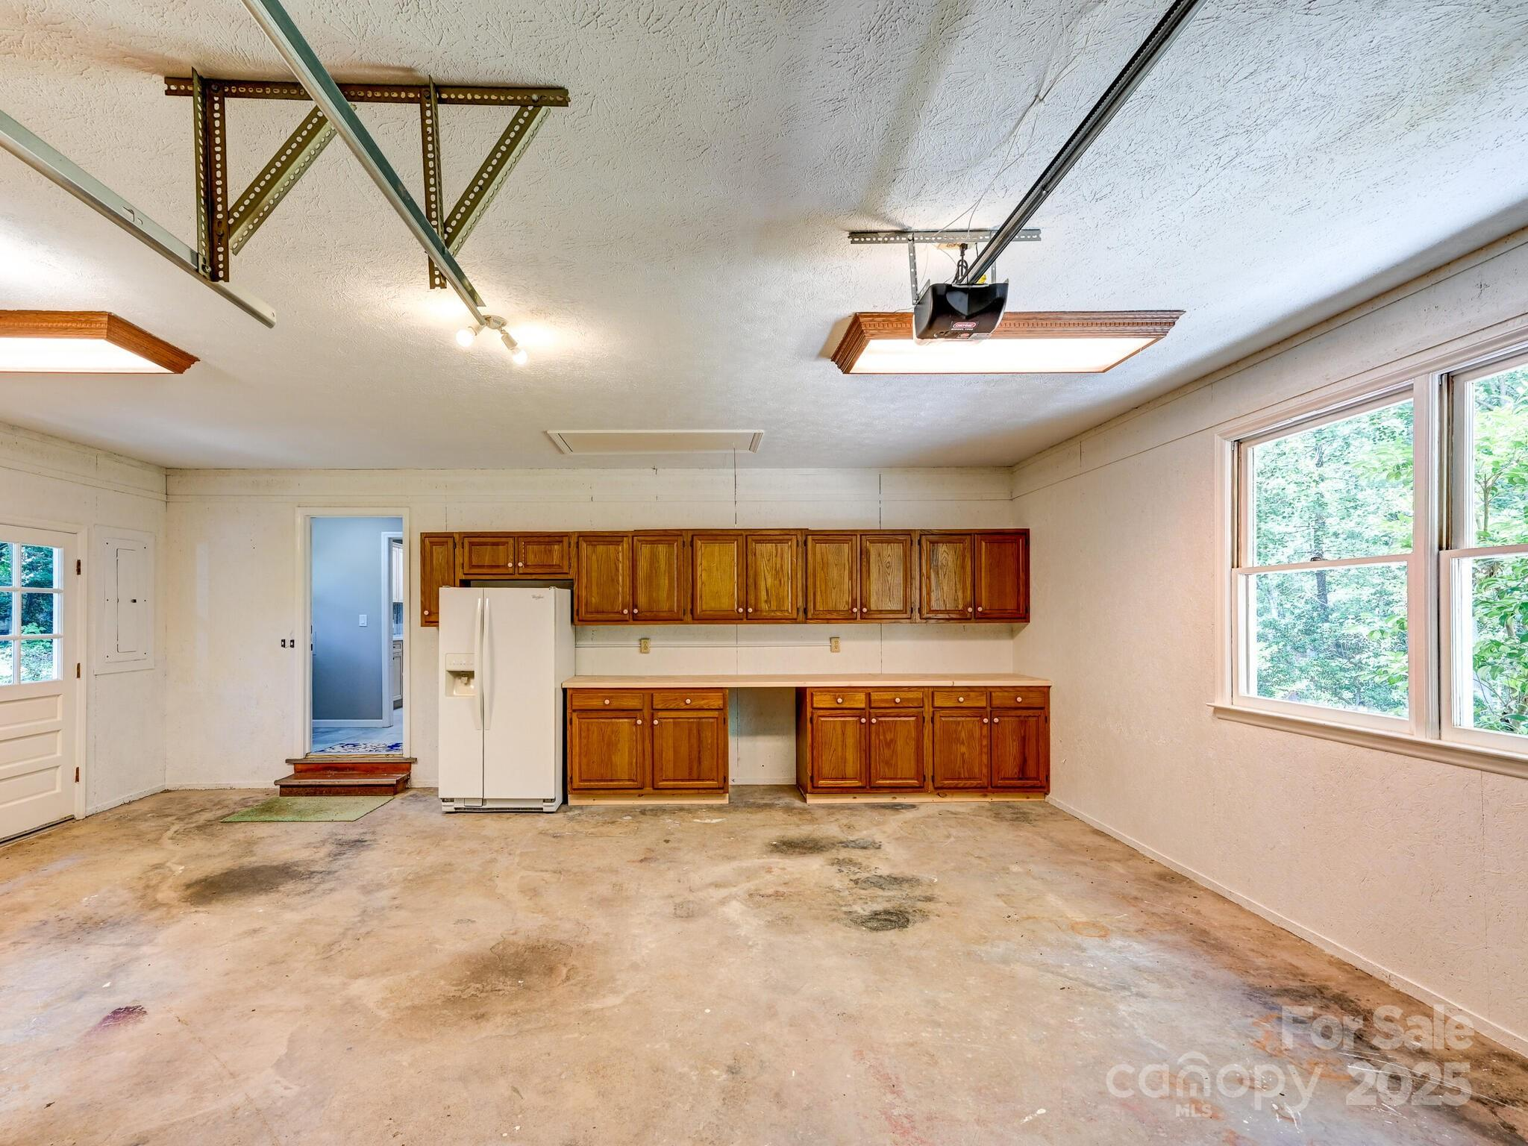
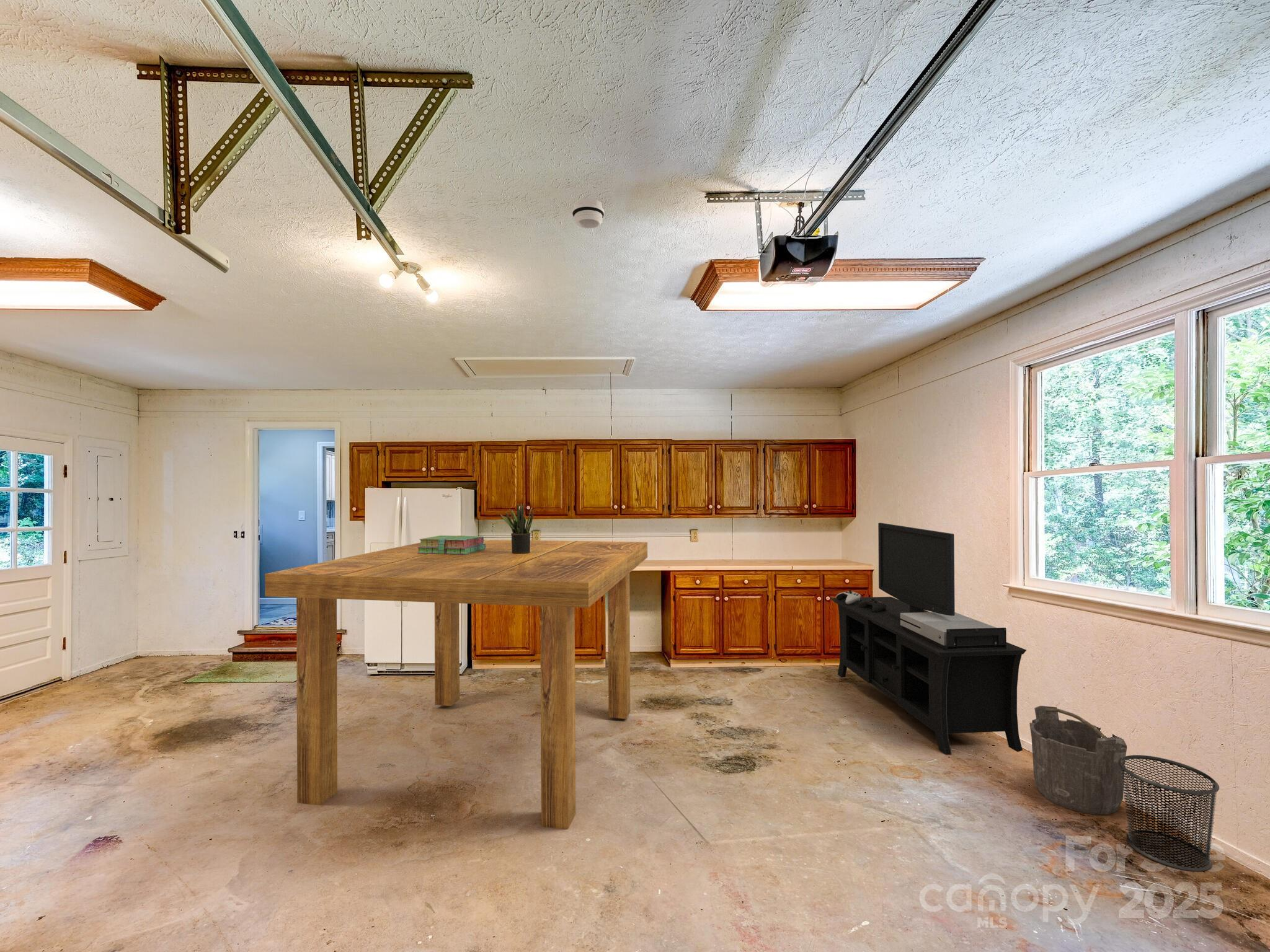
+ bucket [1029,705,1127,815]
+ smoke detector [572,198,605,229]
+ media console [830,522,1027,756]
+ potted plant [500,503,535,553]
+ dining table [264,539,648,830]
+ stack of books [417,535,486,555]
+ waste bin [1119,754,1220,872]
